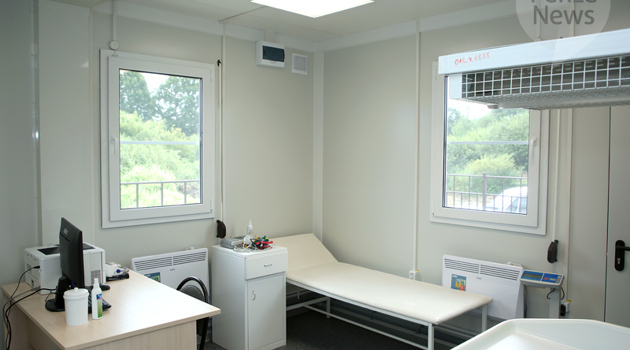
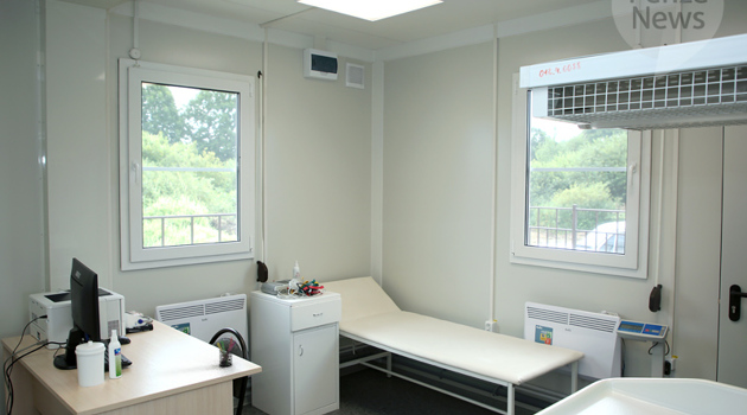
+ pen holder [216,337,237,368]
